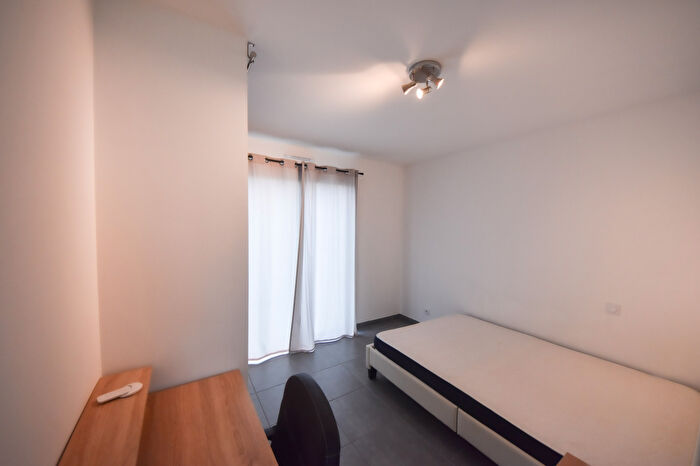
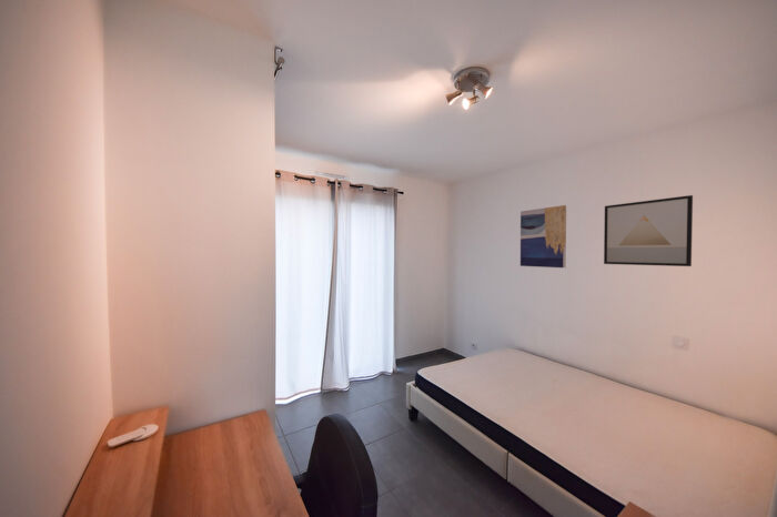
+ wall art [603,194,694,267]
+ wall art [519,204,567,268]
